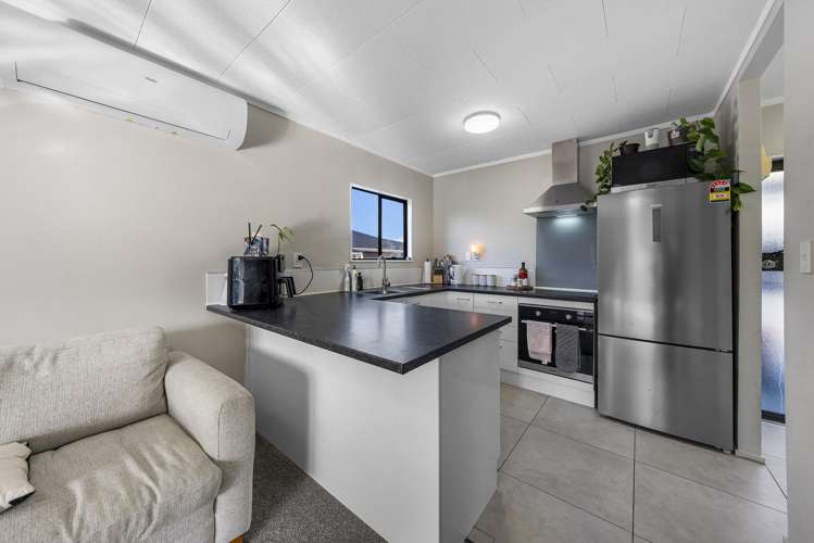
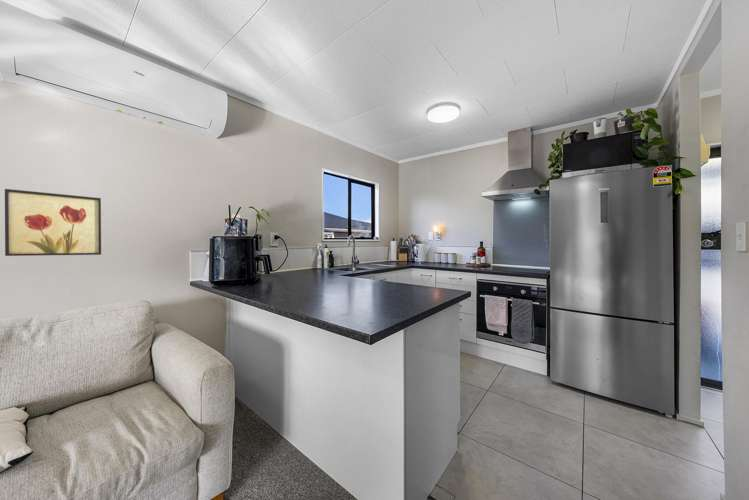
+ wall art [4,188,102,257]
